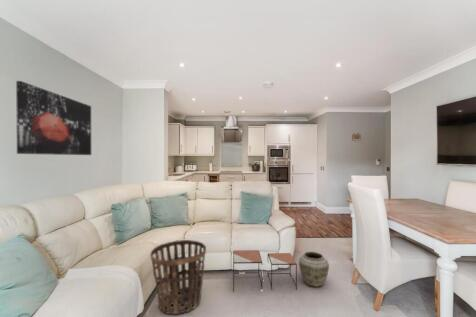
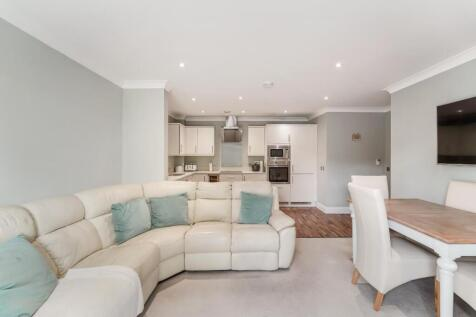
- basket [149,239,207,315]
- vase [298,251,330,288]
- wall art [15,80,92,156]
- side table [232,249,298,292]
